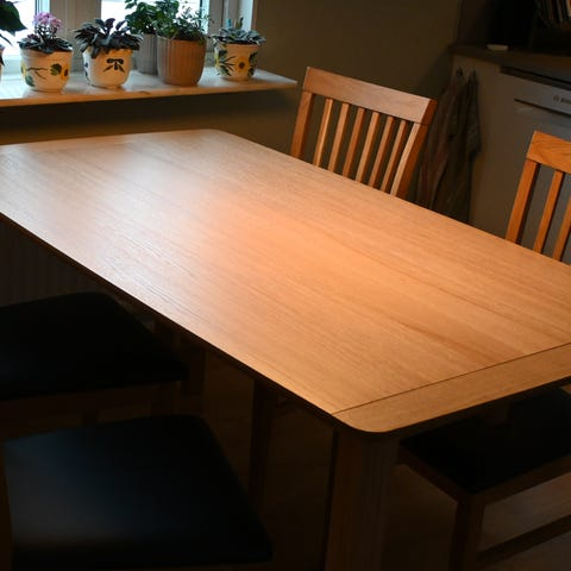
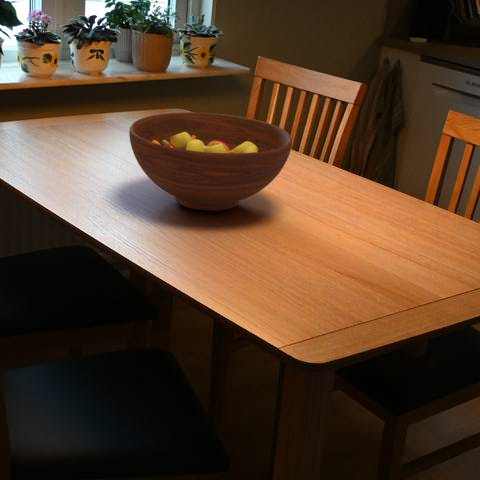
+ fruit bowl [128,111,293,212]
